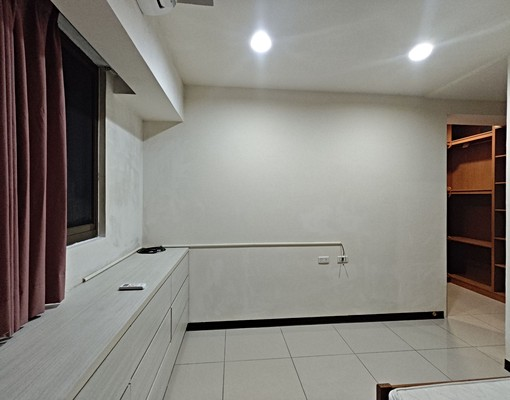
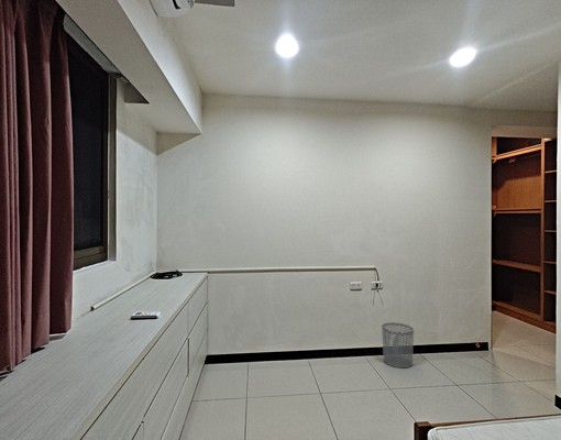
+ waste bin [381,321,415,369]
